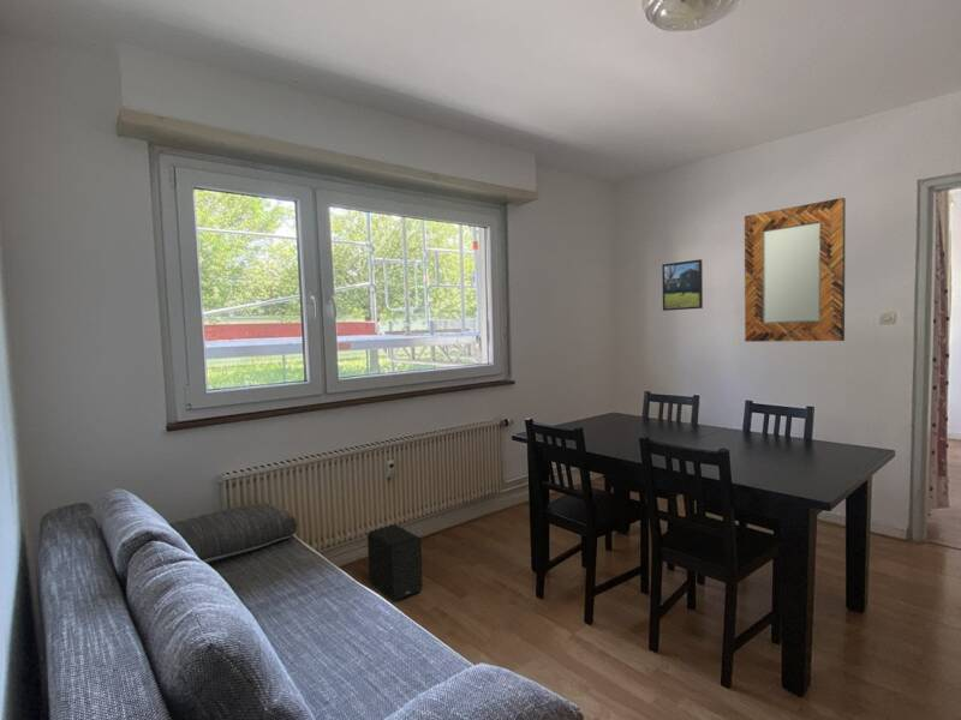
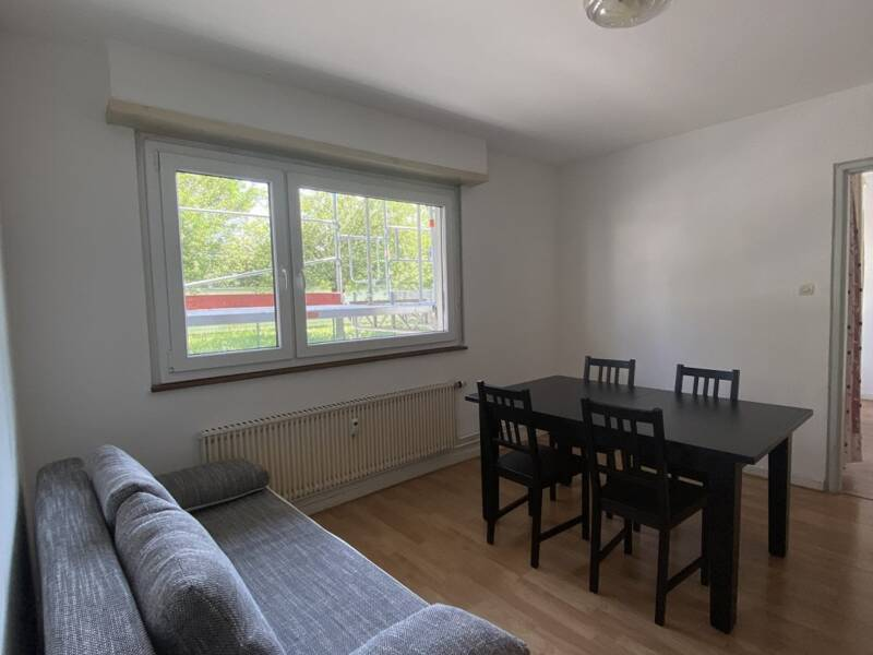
- home mirror [744,197,847,343]
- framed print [661,258,704,312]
- speaker [366,523,424,602]
